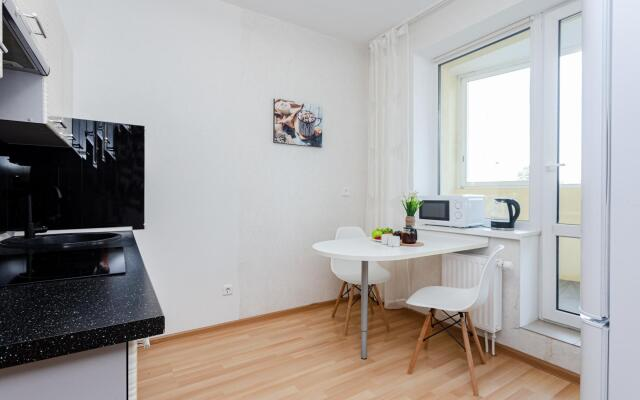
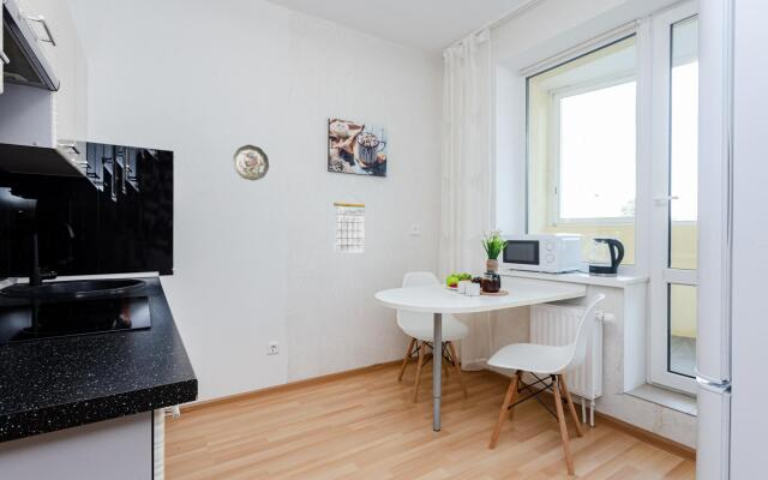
+ calendar [332,191,366,254]
+ decorative plate [232,144,270,181]
